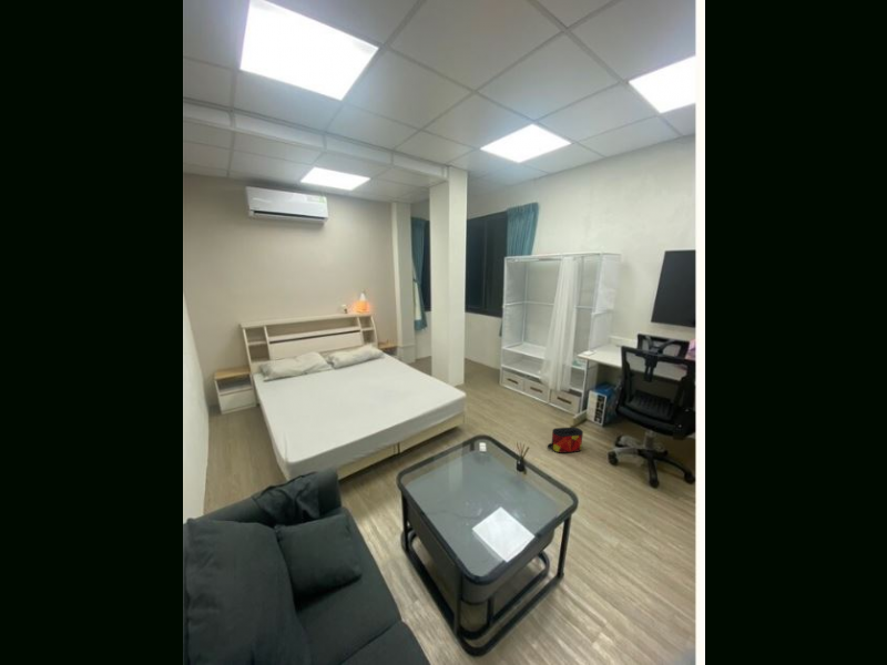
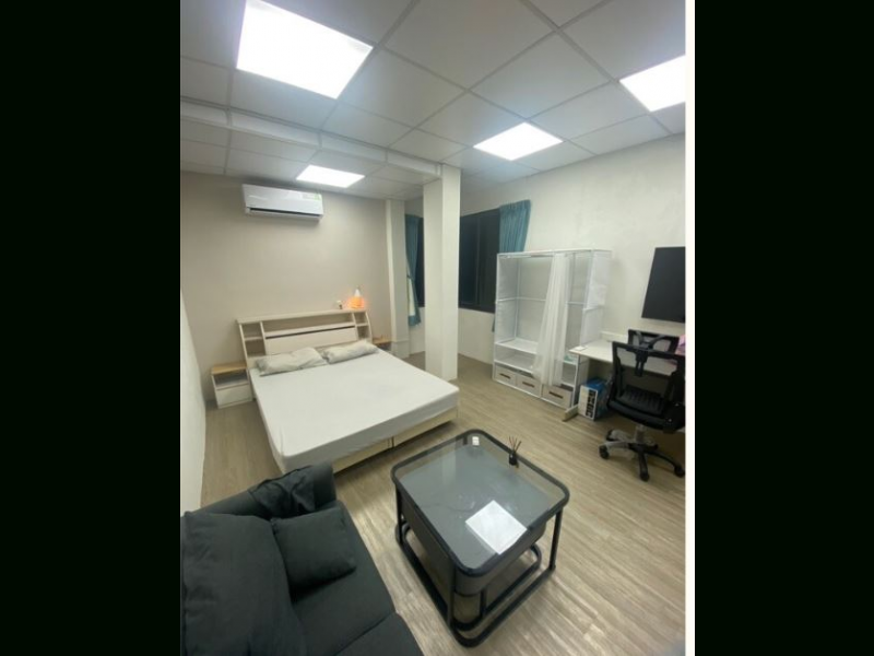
- bag [547,426,584,454]
